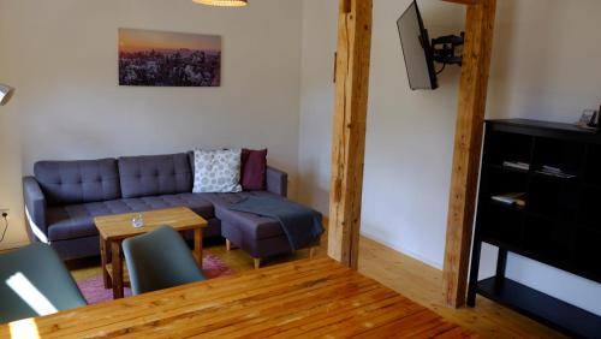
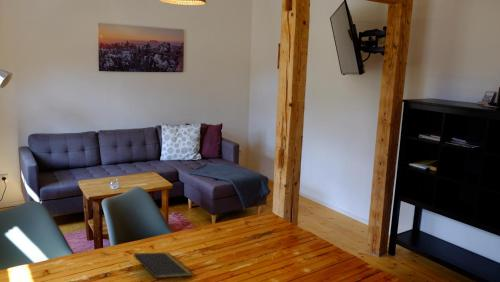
+ notepad [133,251,194,282]
